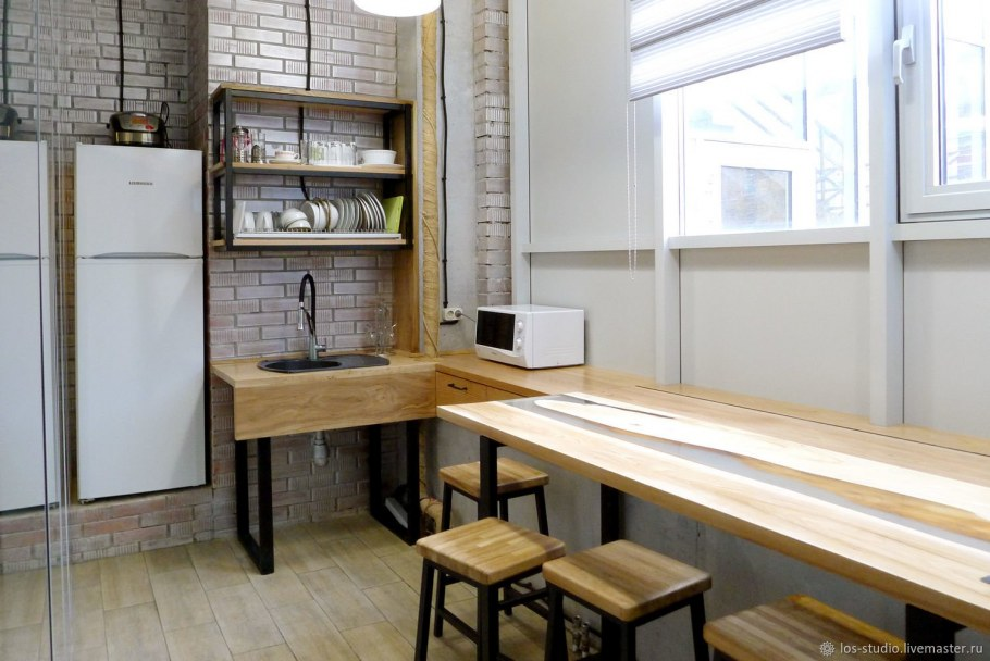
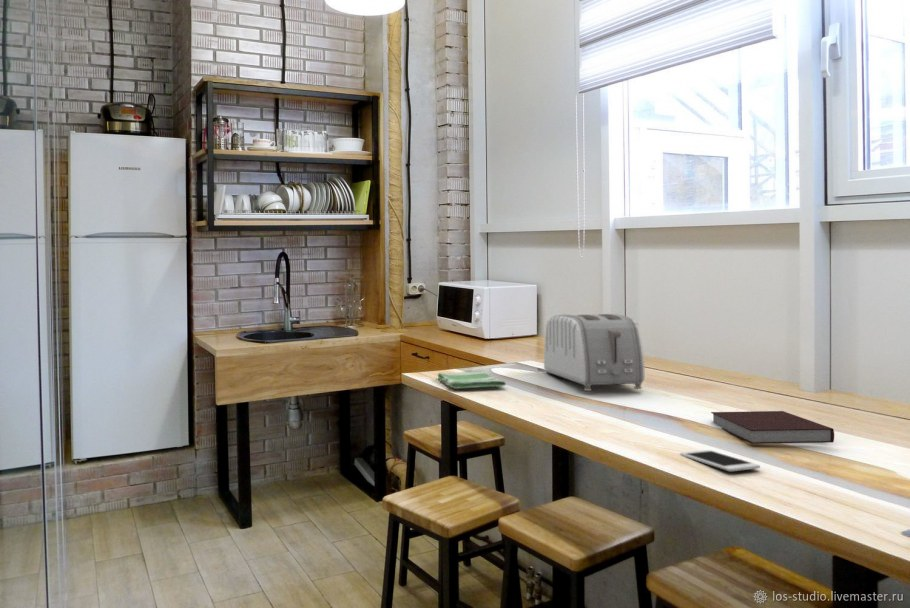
+ dish towel [436,370,507,390]
+ notebook [710,410,835,445]
+ toaster [543,313,646,392]
+ cell phone [679,449,761,472]
